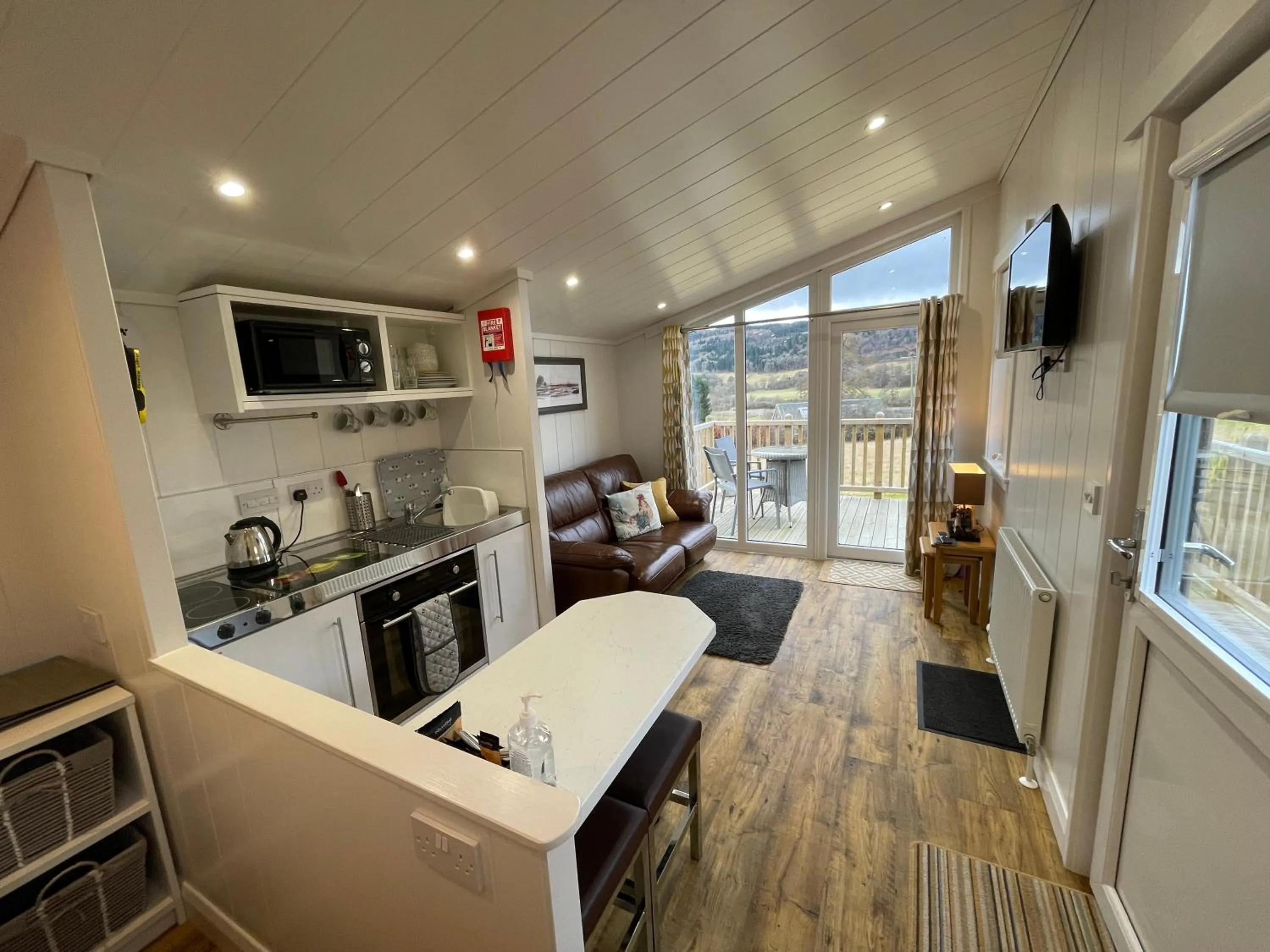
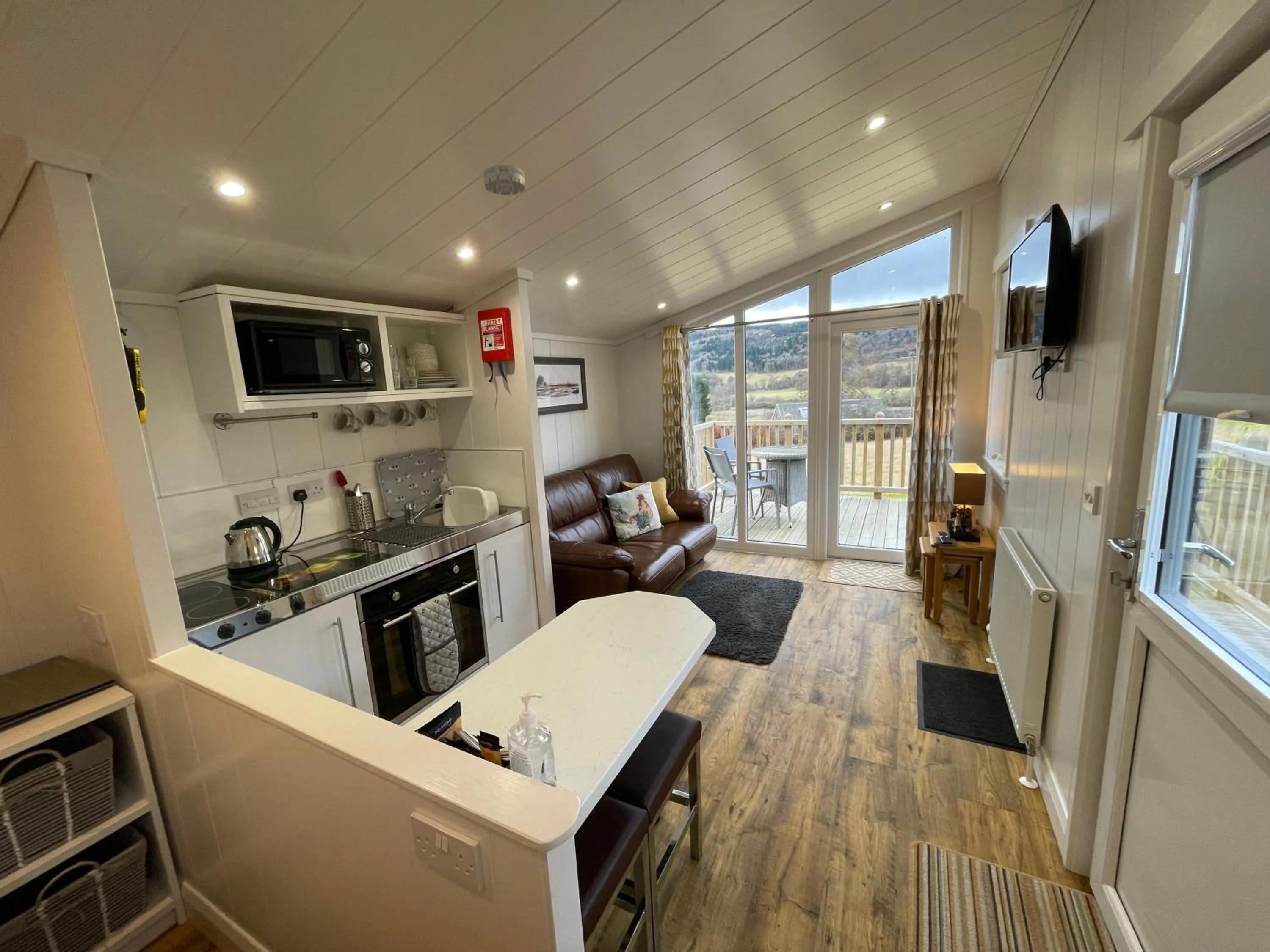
+ smoke detector [483,164,526,196]
